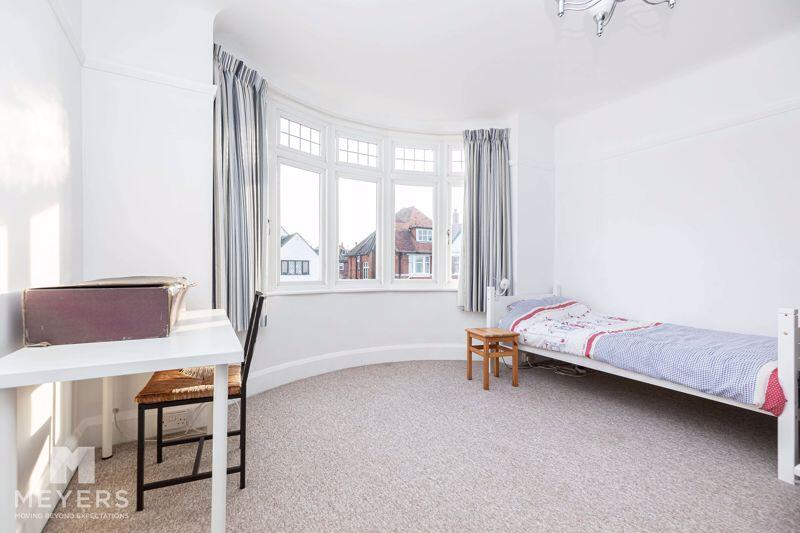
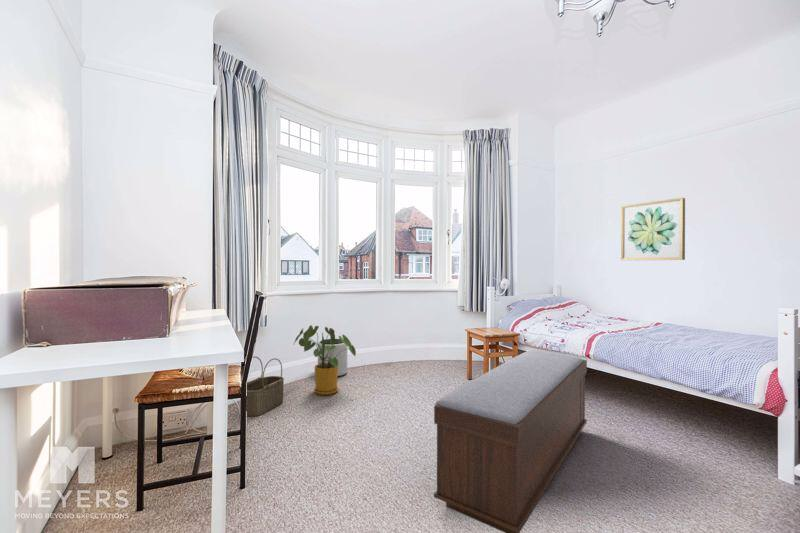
+ wicker basket [246,356,285,417]
+ house plant [293,324,357,396]
+ wall art [620,197,686,261]
+ plant pot [317,338,348,377]
+ bench [433,349,588,533]
